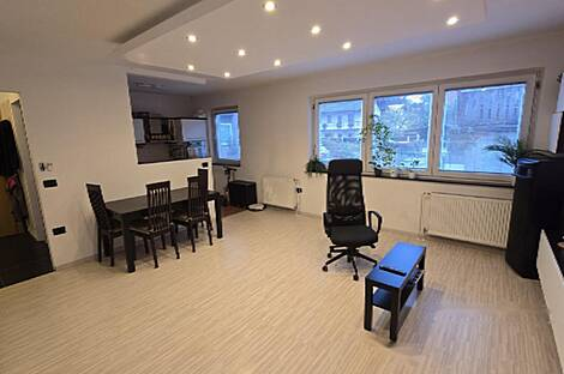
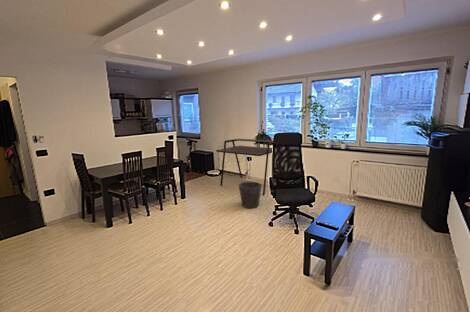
+ desk [215,138,274,196]
+ waste bin [238,181,263,210]
